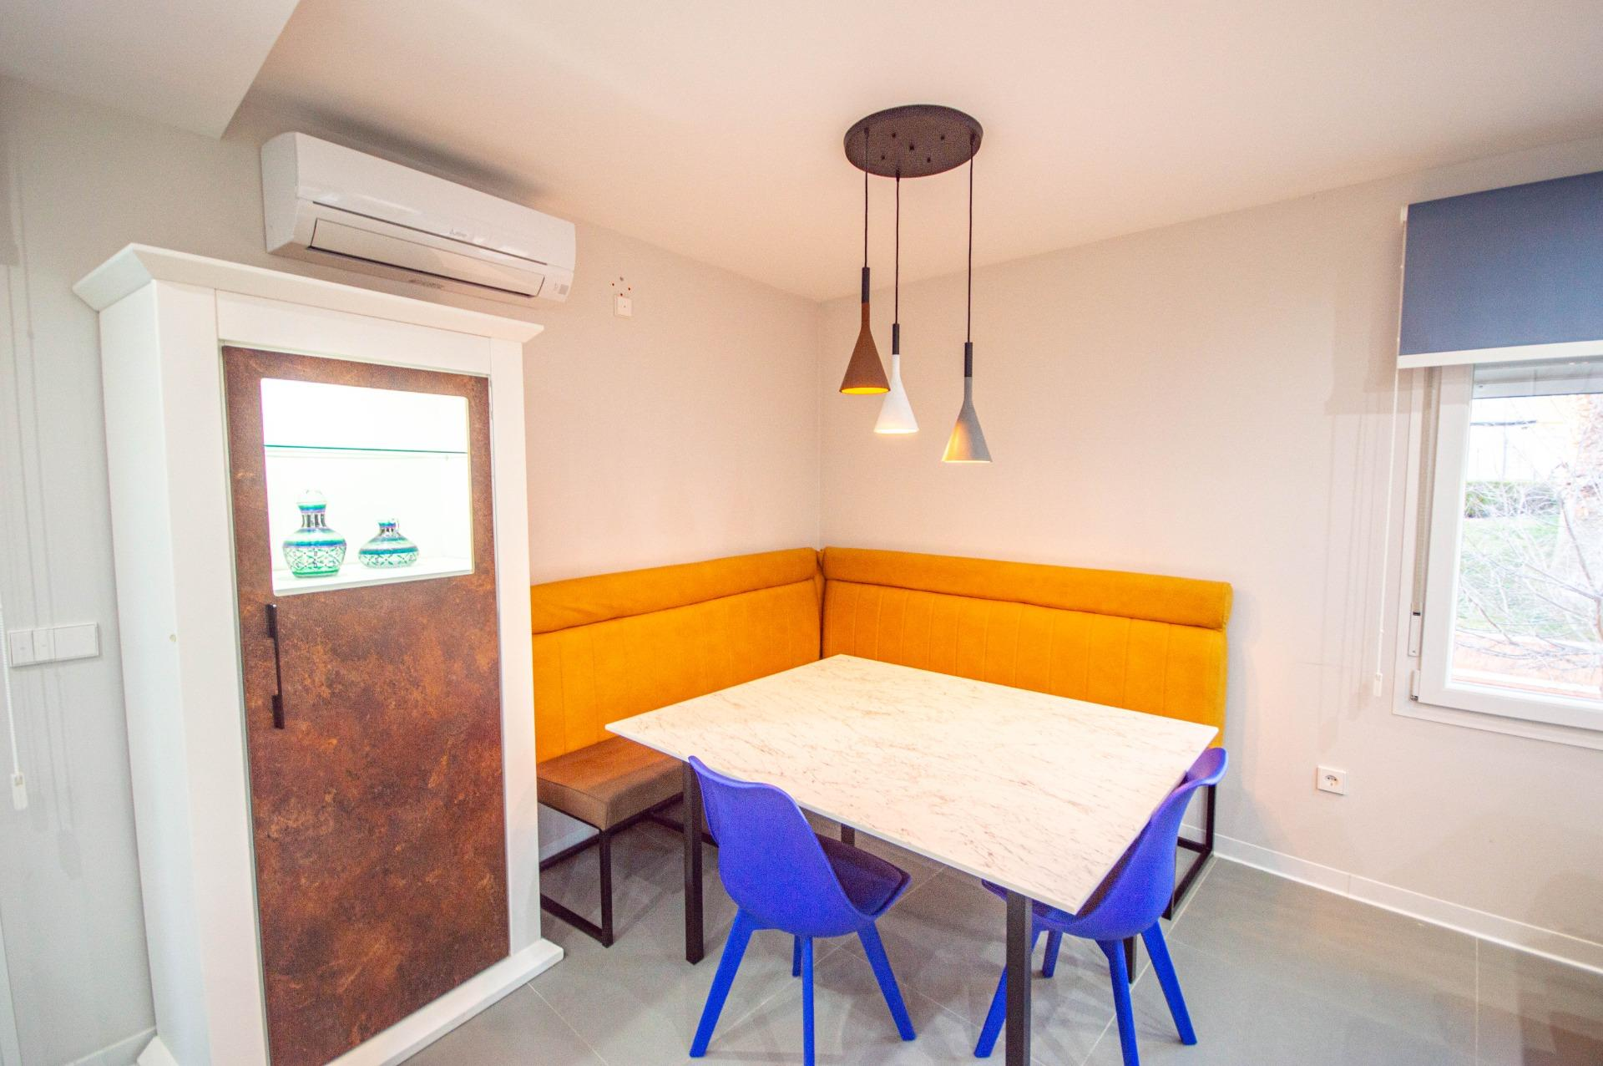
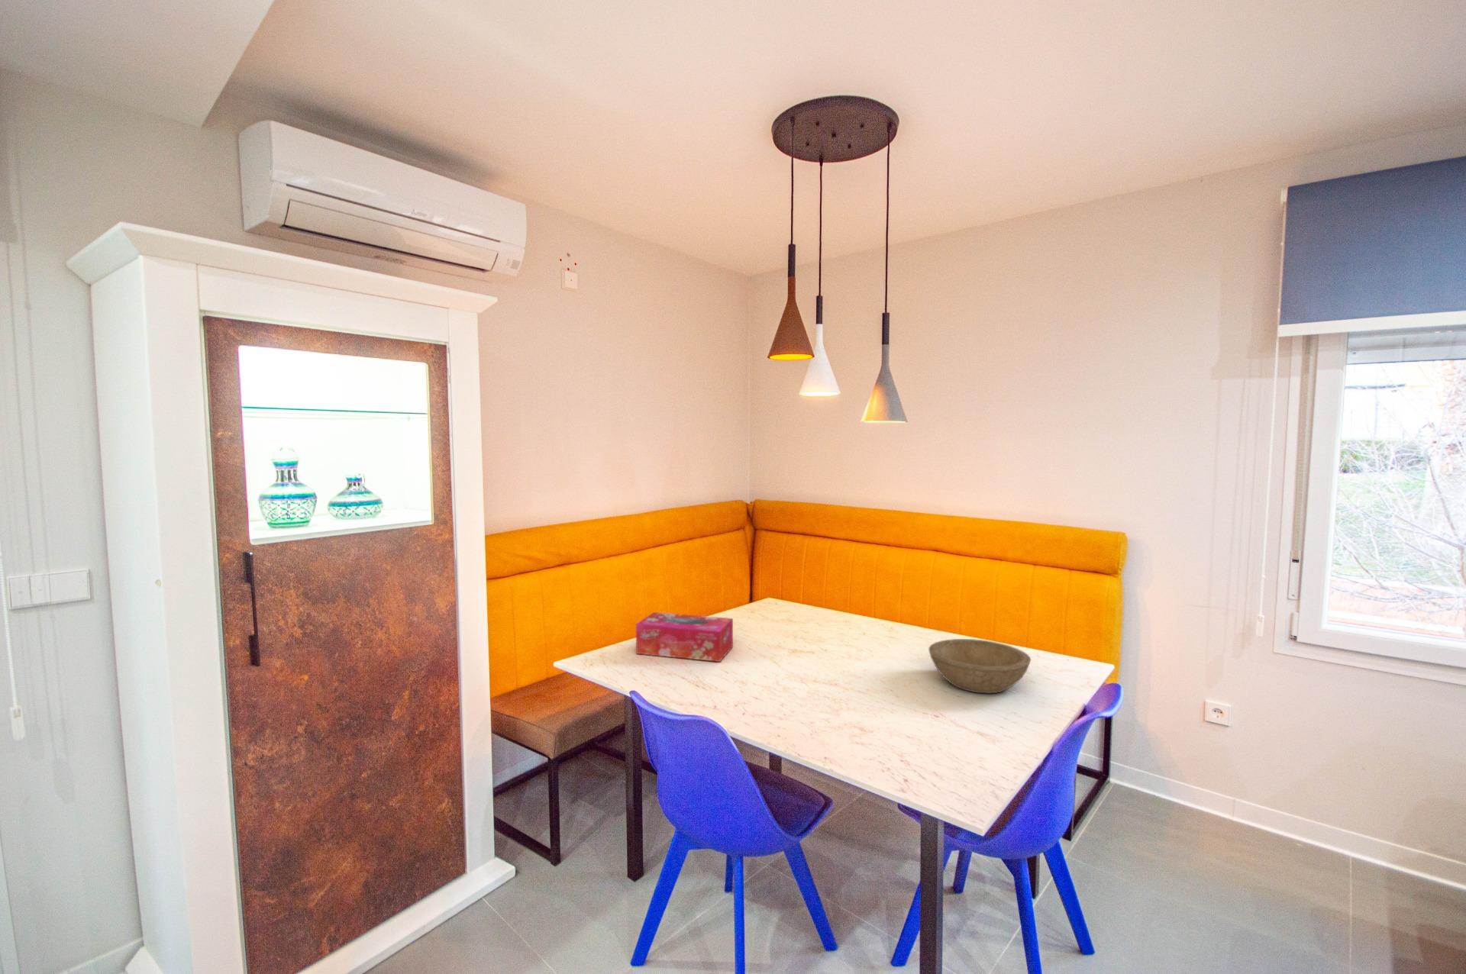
+ bowl [928,638,1032,695]
+ tissue box [635,611,734,663]
